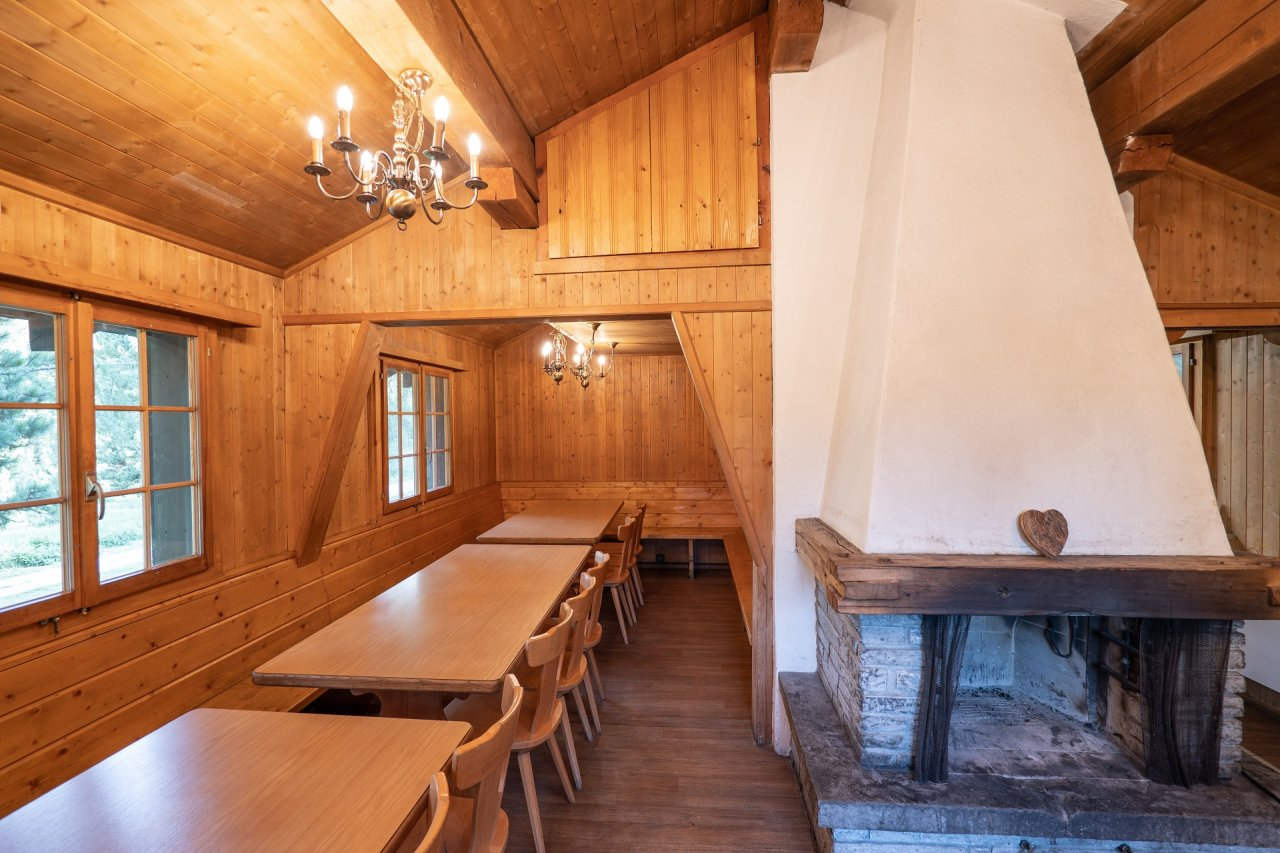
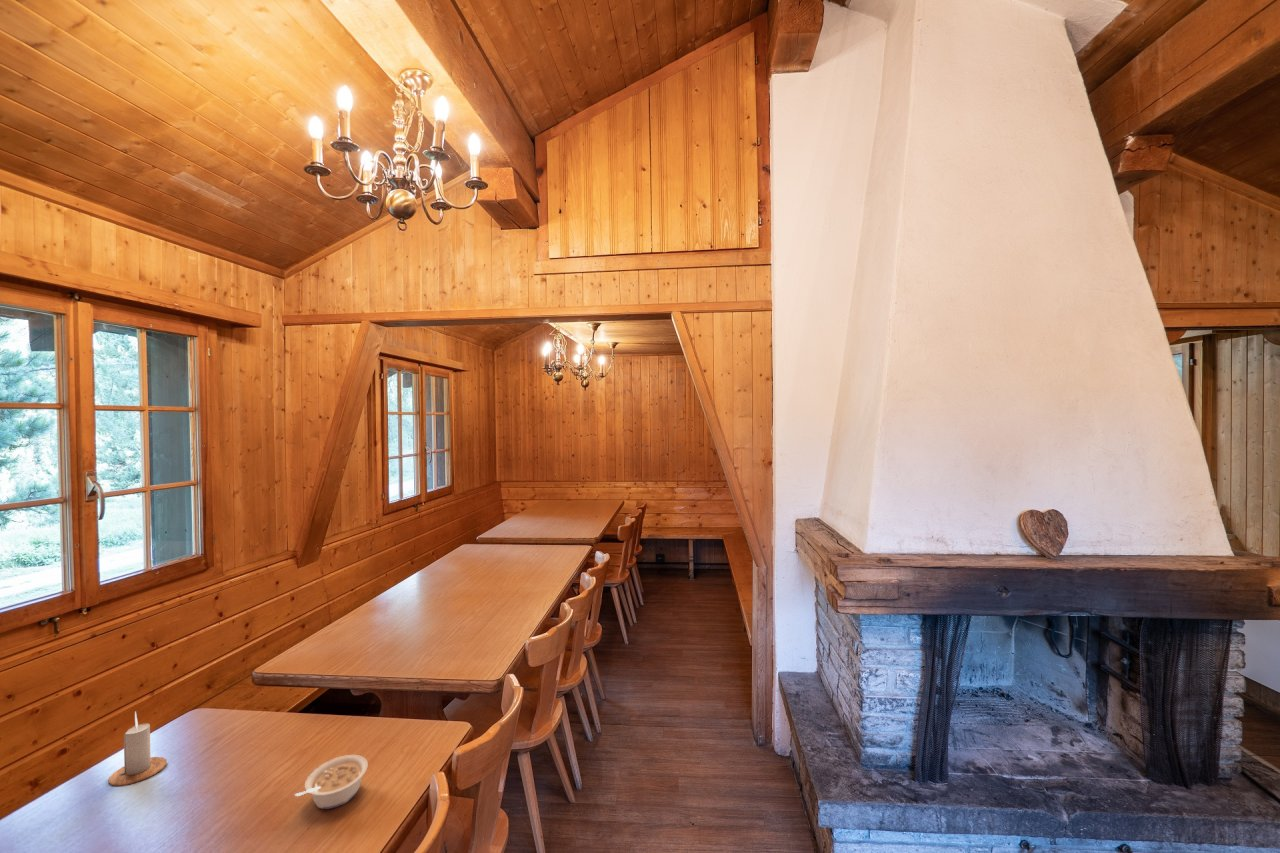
+ candle [108,711,168,787]
+ legume [293,754,369,810]
